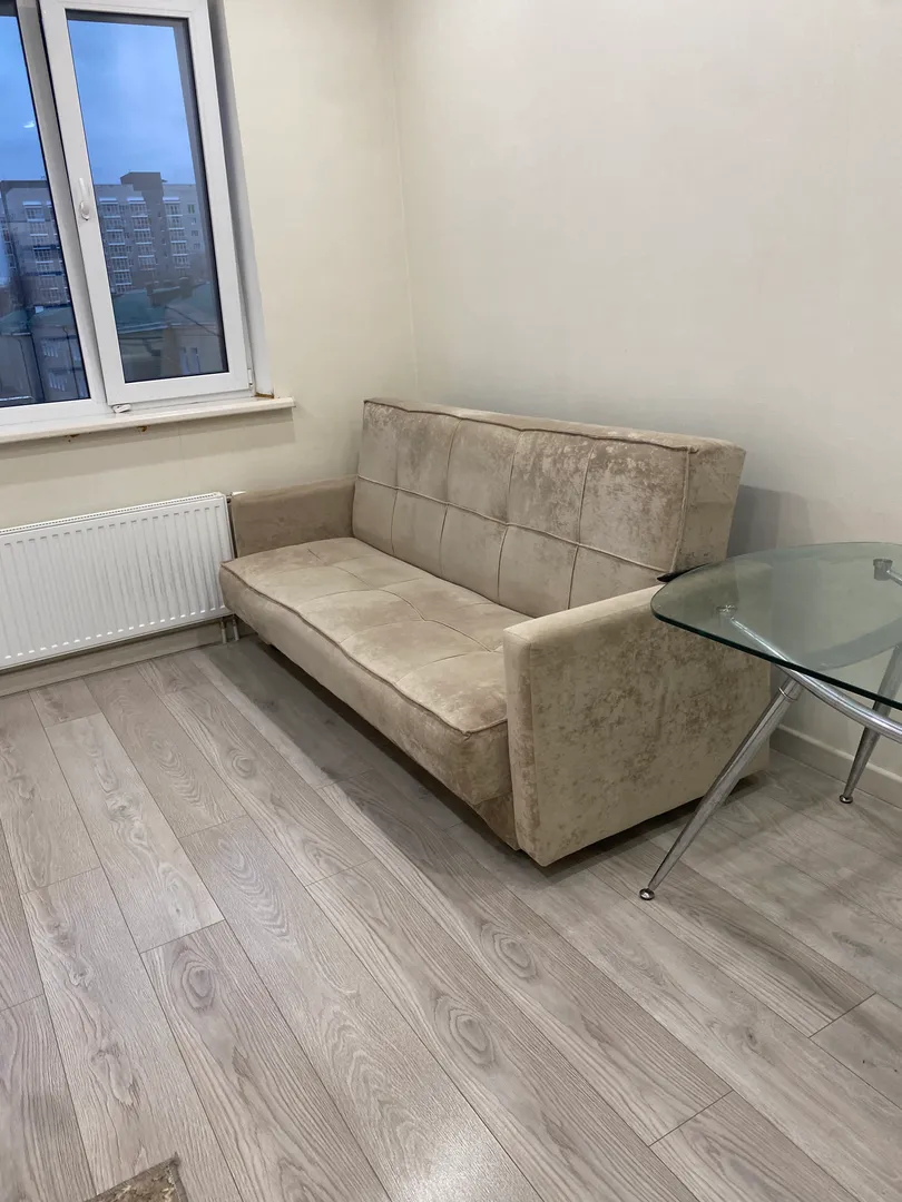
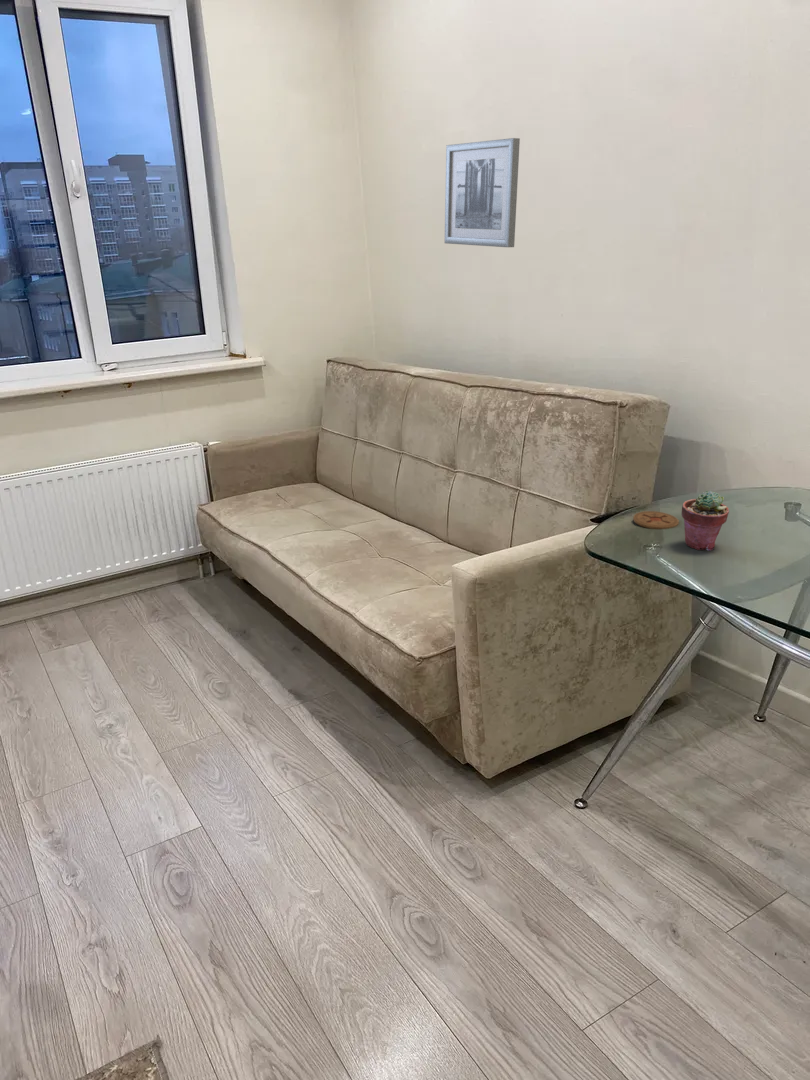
+ potted succulent [681,490,730,551]
+ wall art [444,137,521,248]
+ coaster [632,510,680,530]
